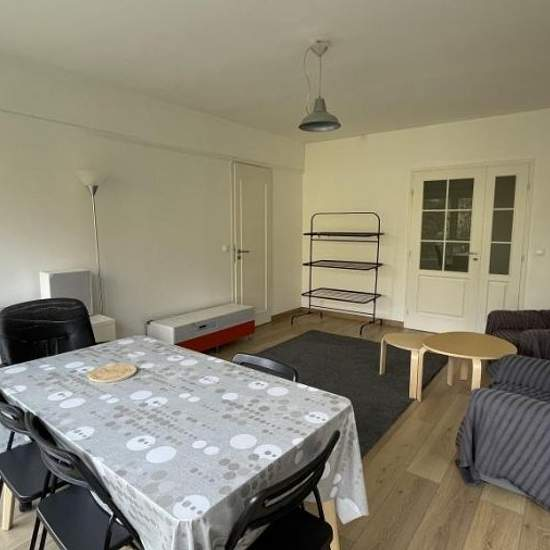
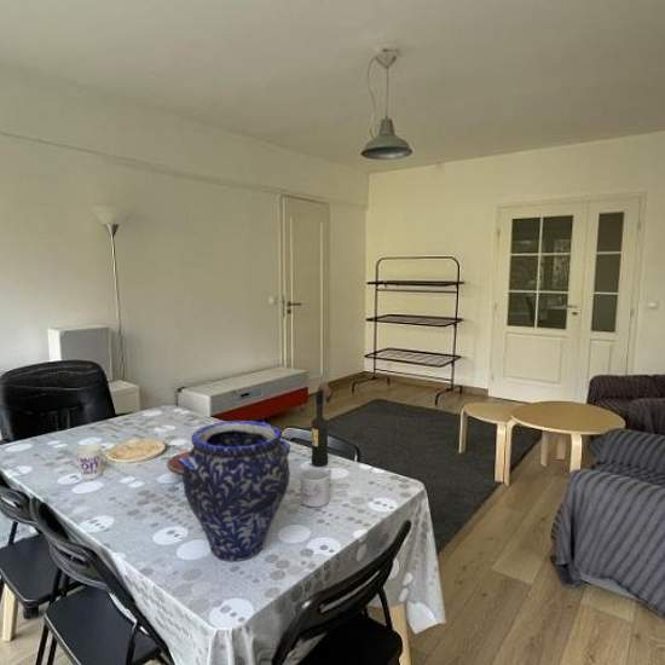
+ fruit bowl [166,450,191,478]
+ mug [300,467,332,508]
+ wine bottle [311,382,334,468]
+ cup [75,443,104,481]
+ vase [178,420,291,562]
